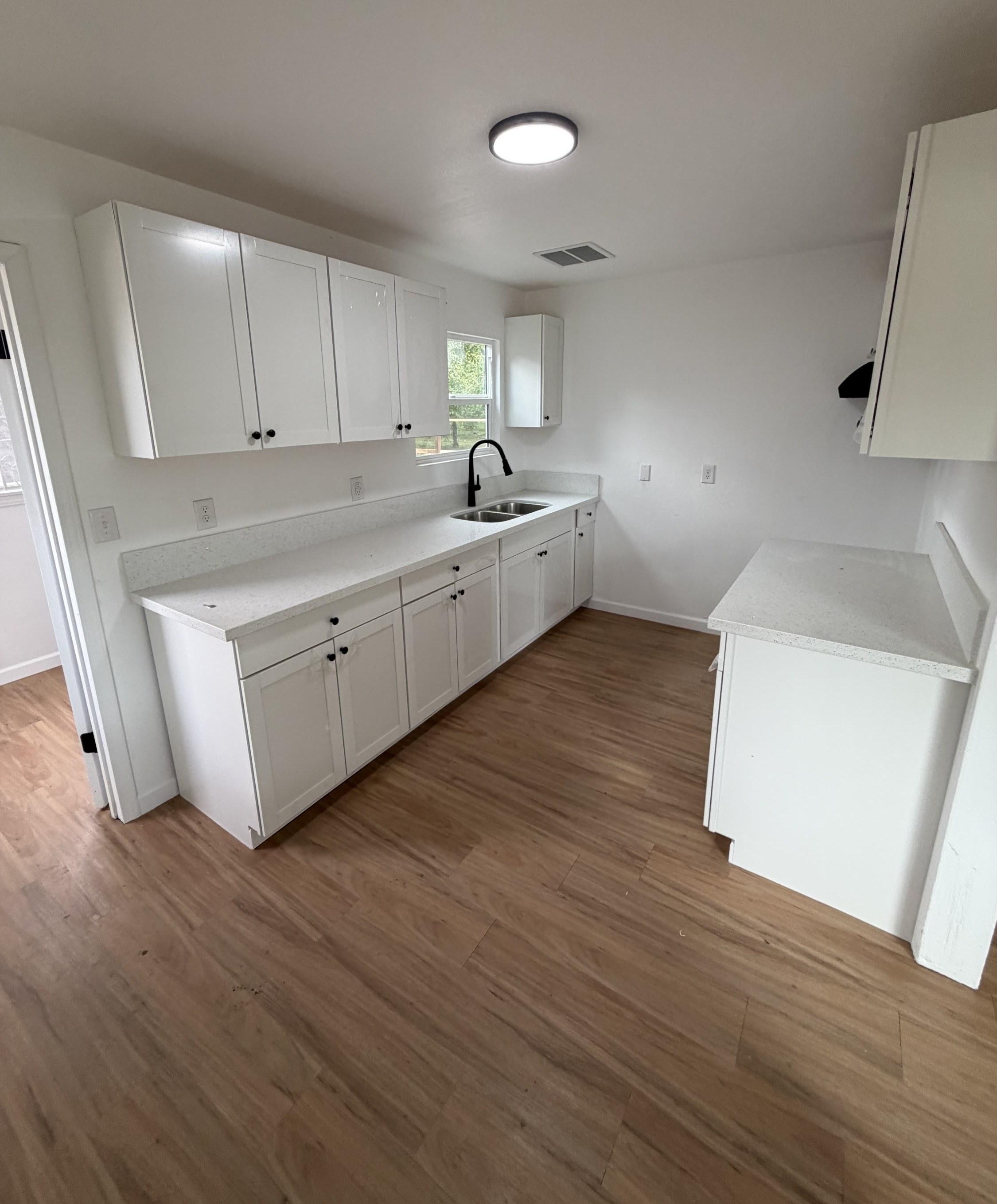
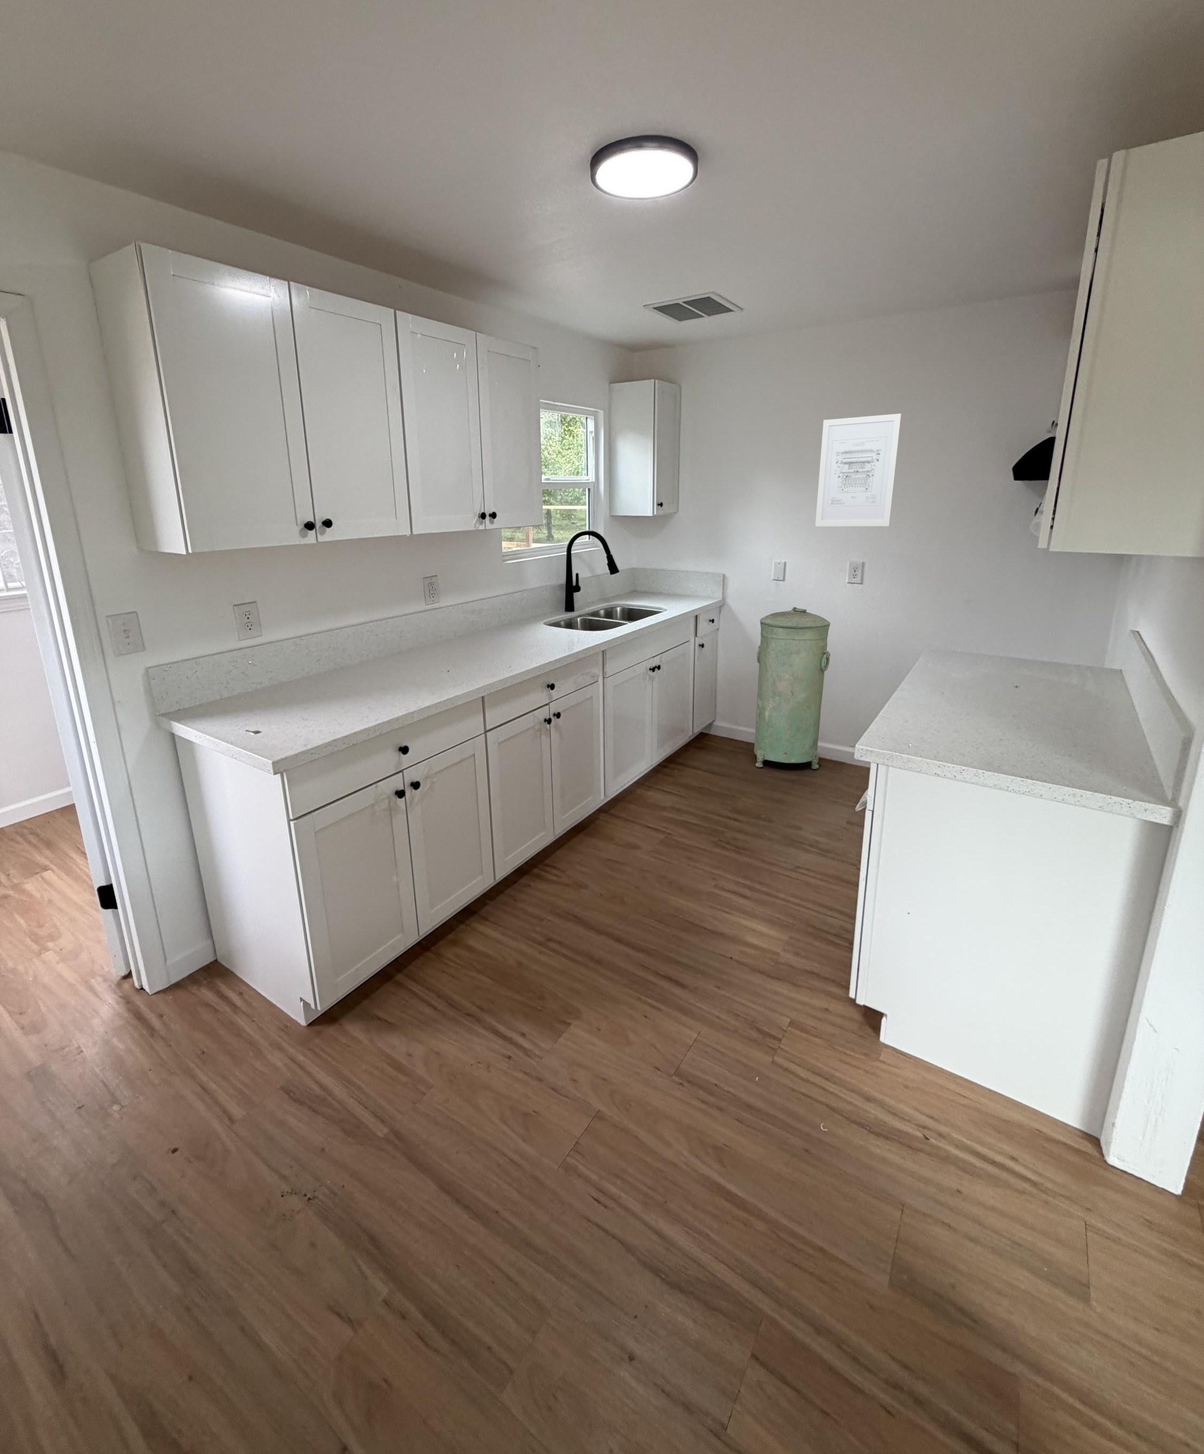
+ wall art [815,413,902,527]
+ trash can [754,606,831,769]
